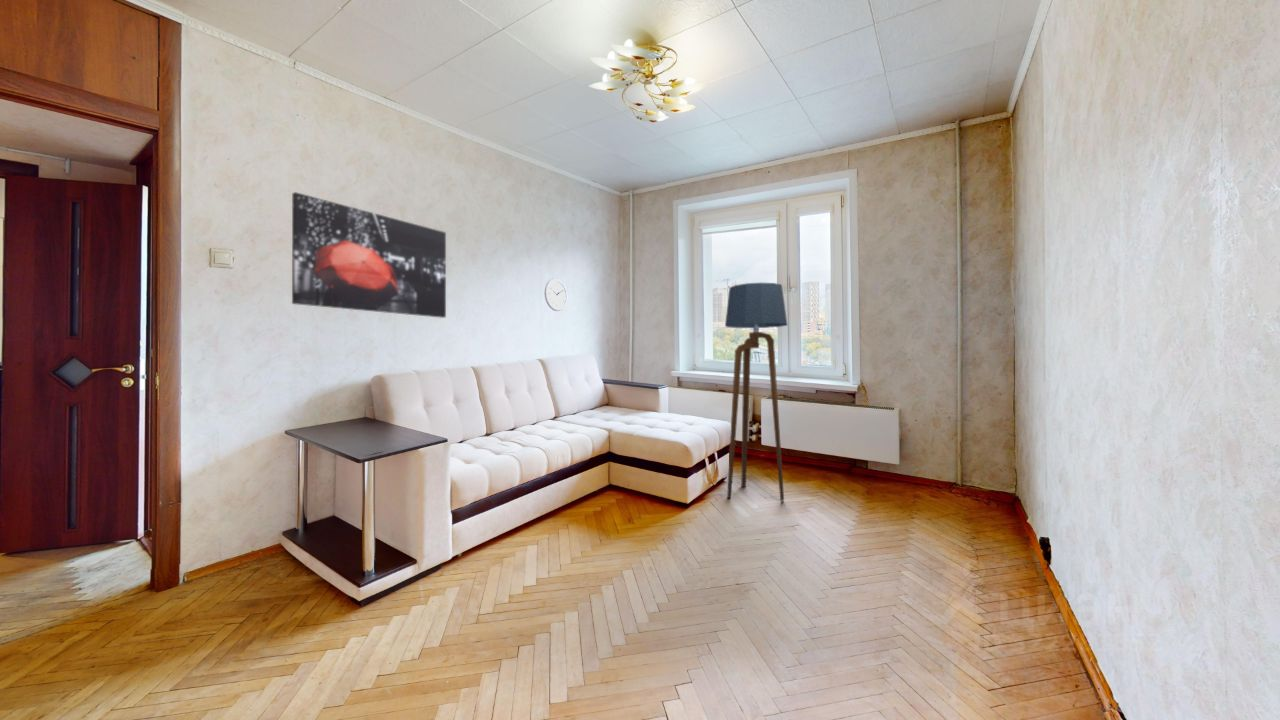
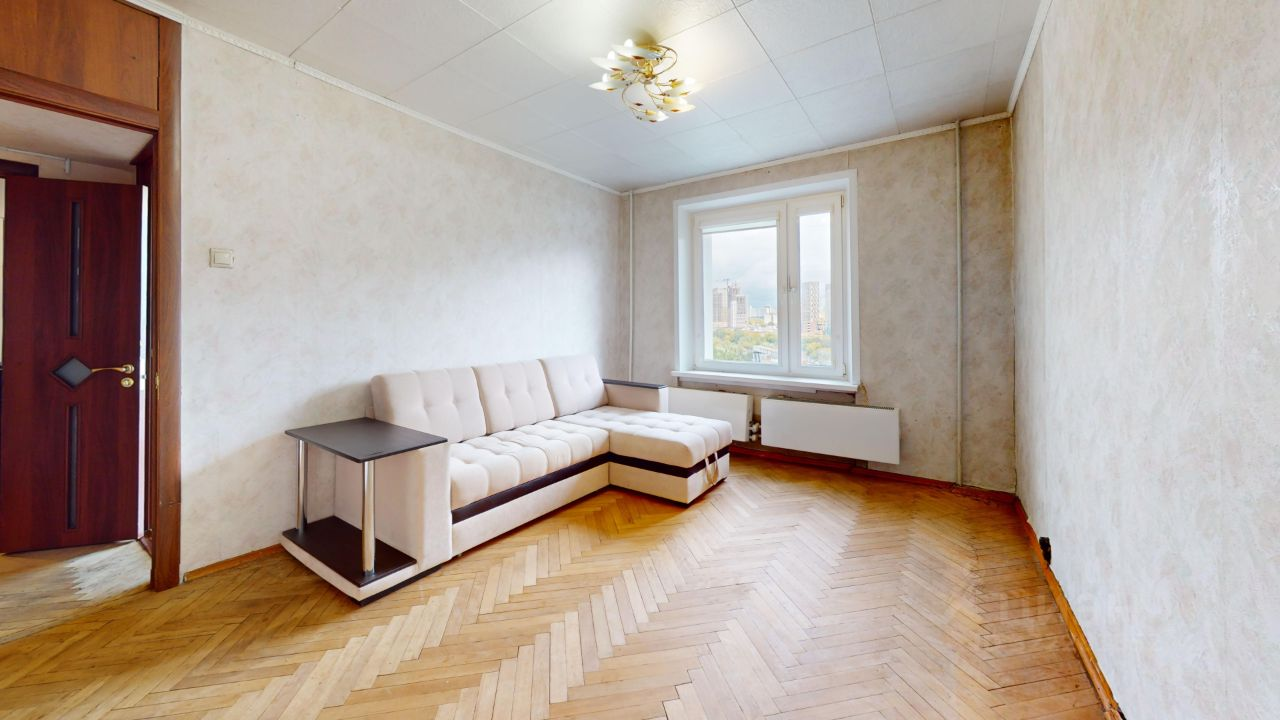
- floor lamp [724,282,788,502]
- wall clock [544,278,568,312]
- wall art [291,191,447,319]
